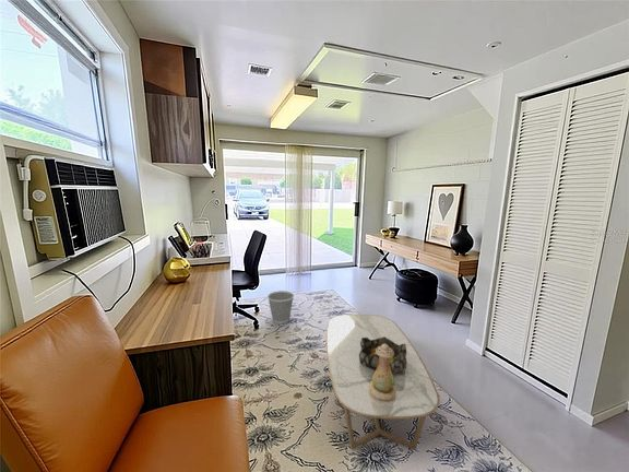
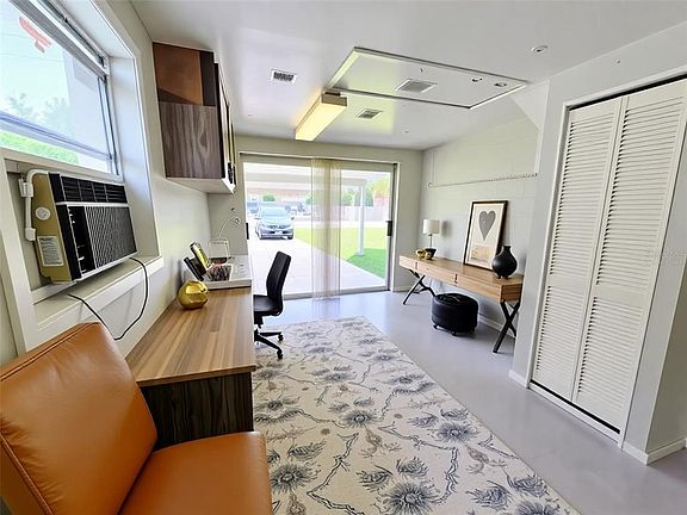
- decorative bowl [359,337,407,374]
- vase [369,344,396,401]
- coffee table [325,314,440,451]
- wastebasket [266,290,295,324]
